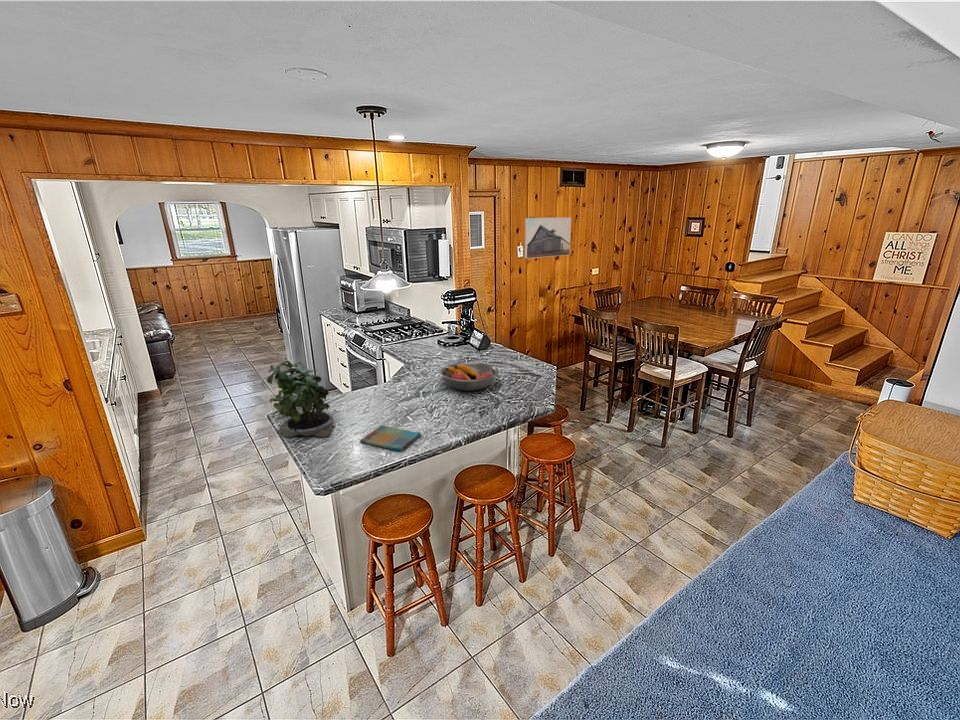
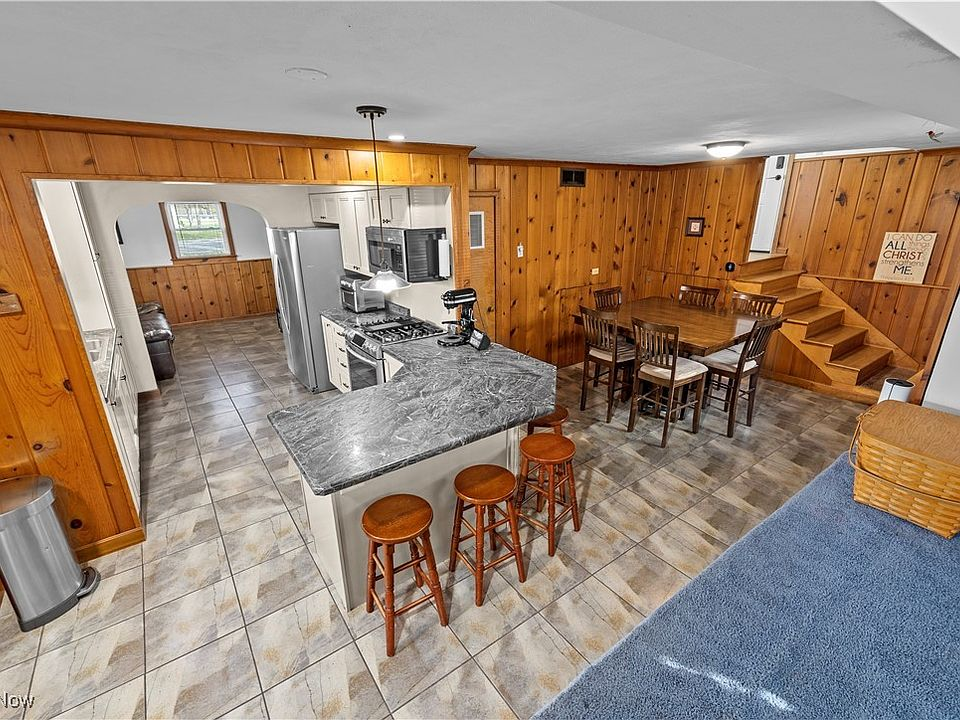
- potted plant [266,359,336,438]
- fruit bowl [439,361,499,392]
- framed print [524,216,572,259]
- dish towel [359,424,423,452]
